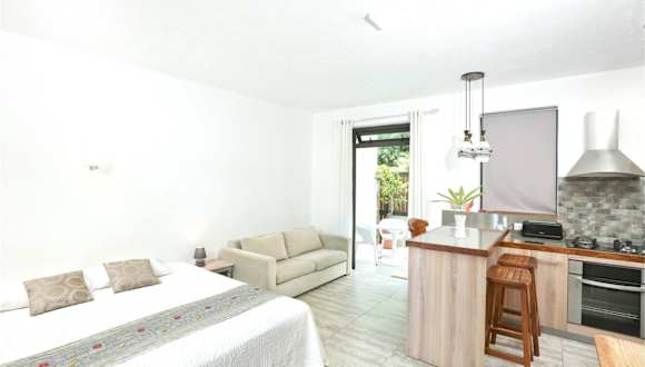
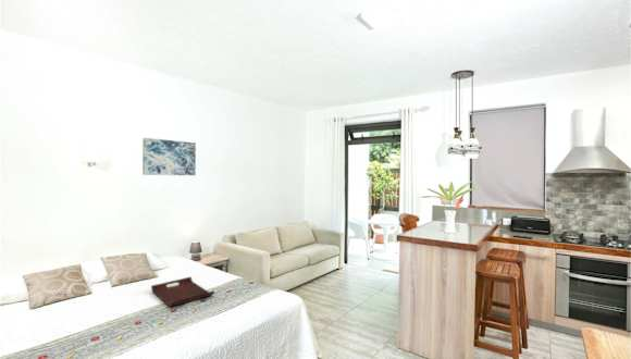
+ serving tray [150,275,215,308]
+ wall art [141,137,197,176]
